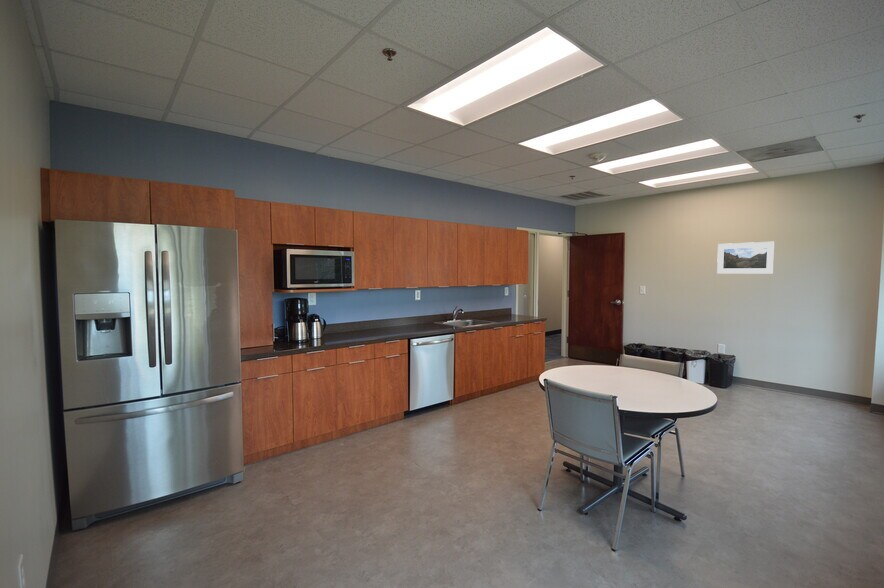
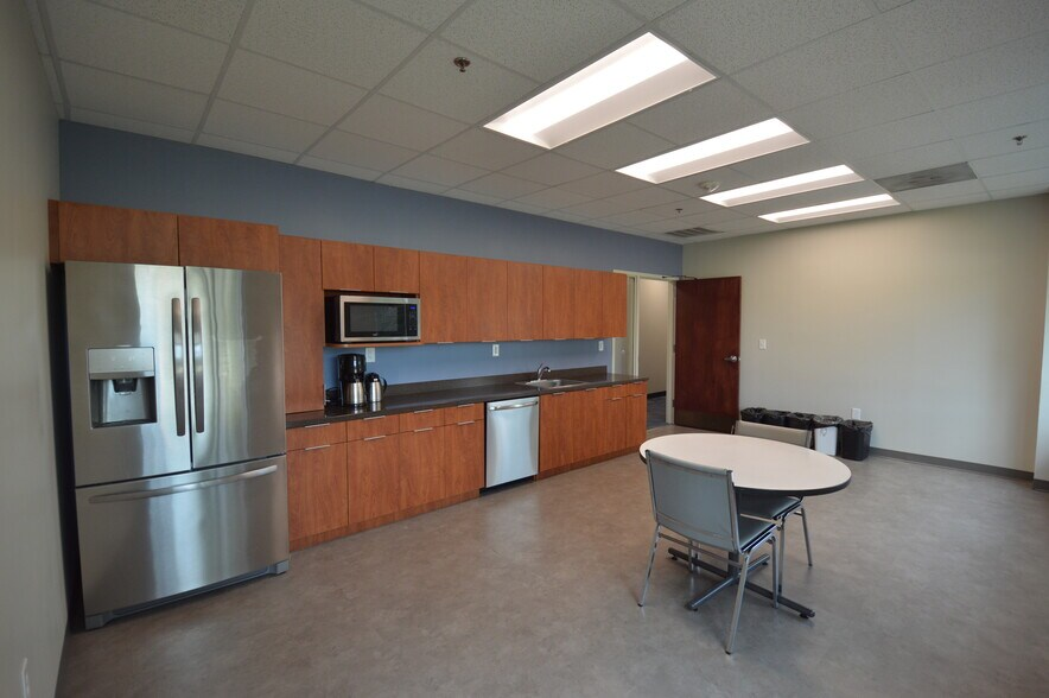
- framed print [716,241,776,275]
